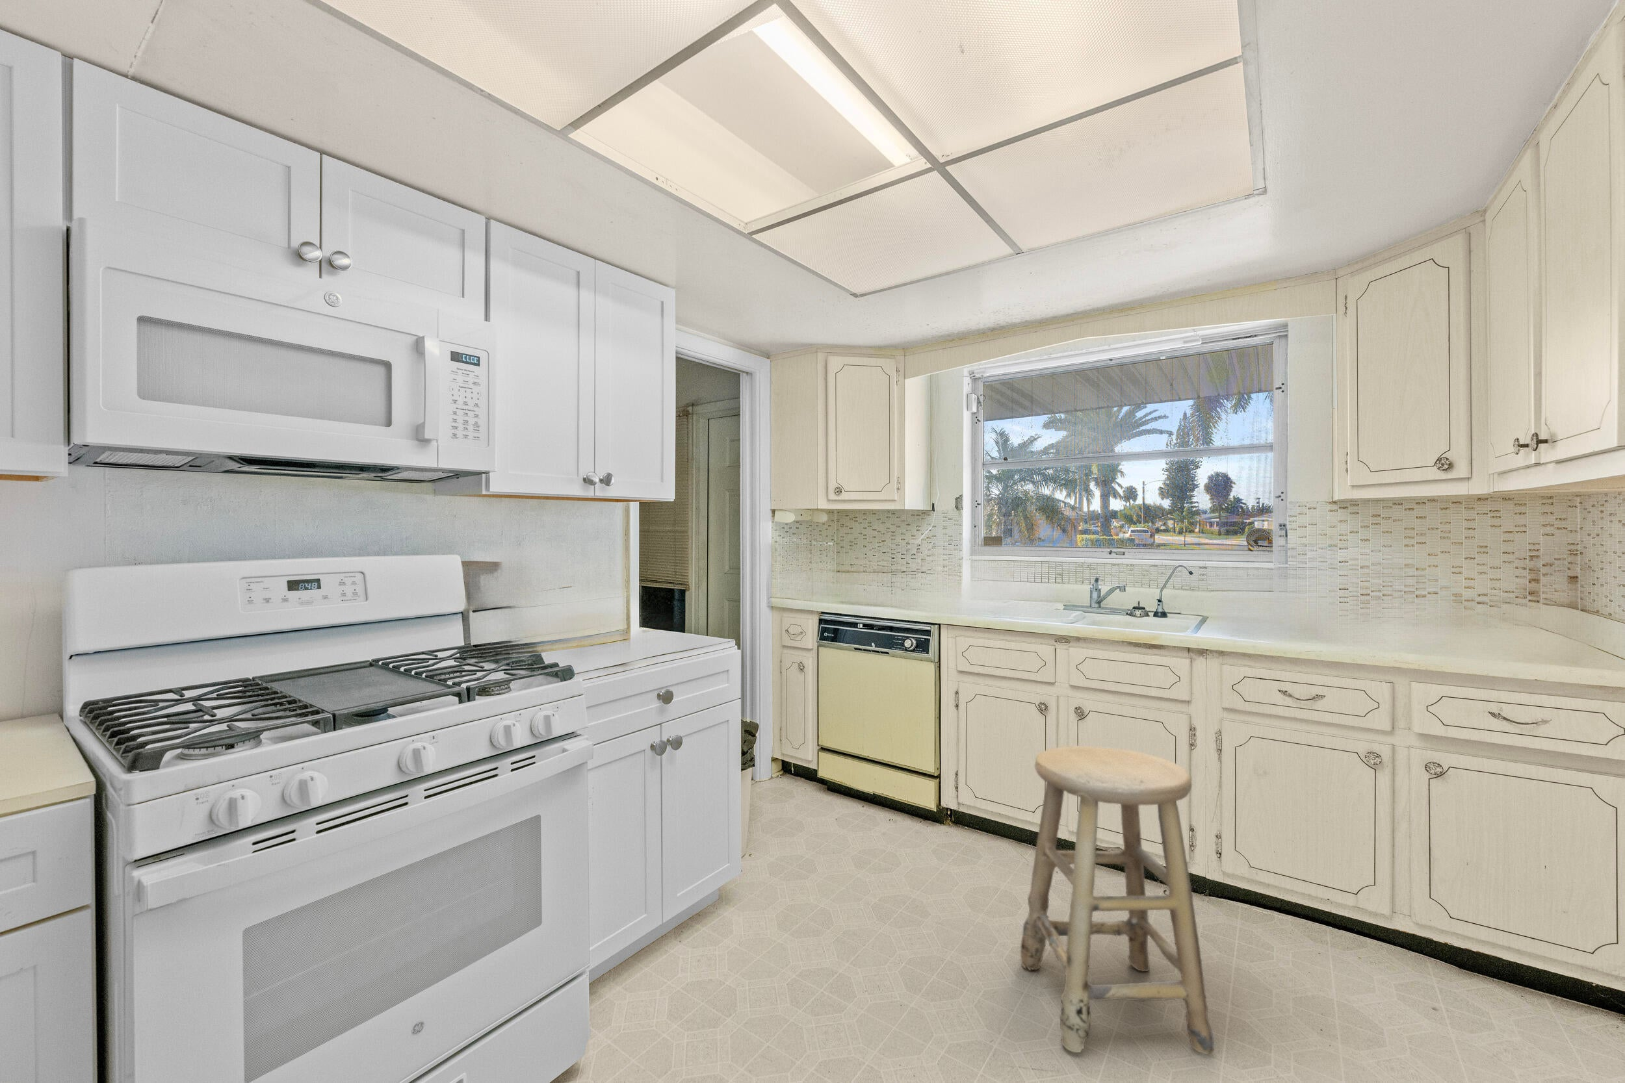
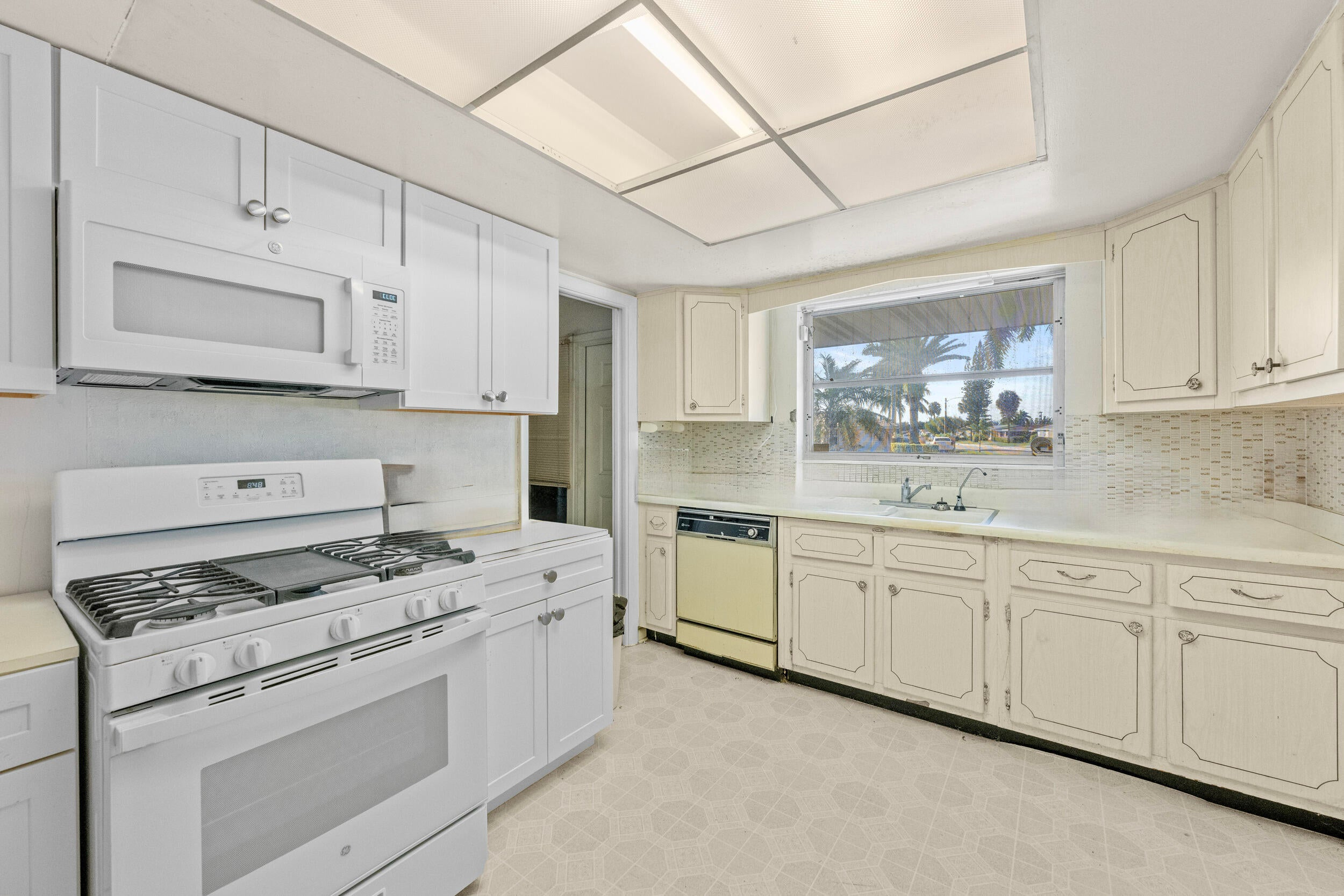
- step stool [1019,746,1215,1055]
